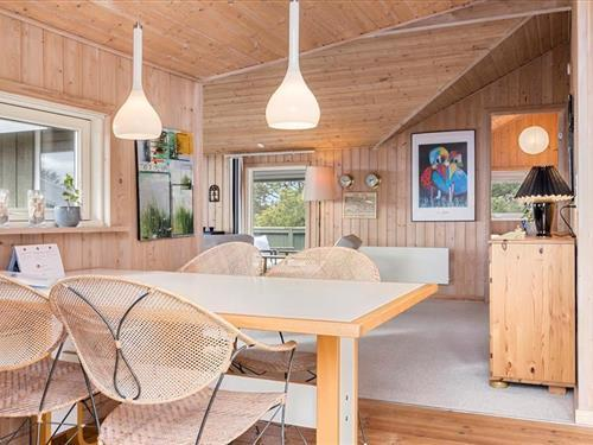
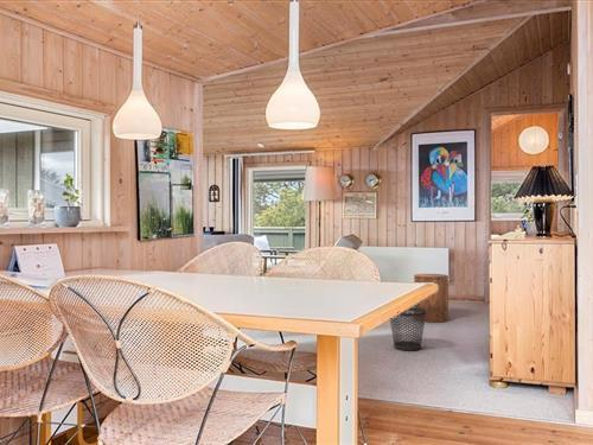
+ stool [413,273,449,324]
+ wastebasket [389,306,426,352]
